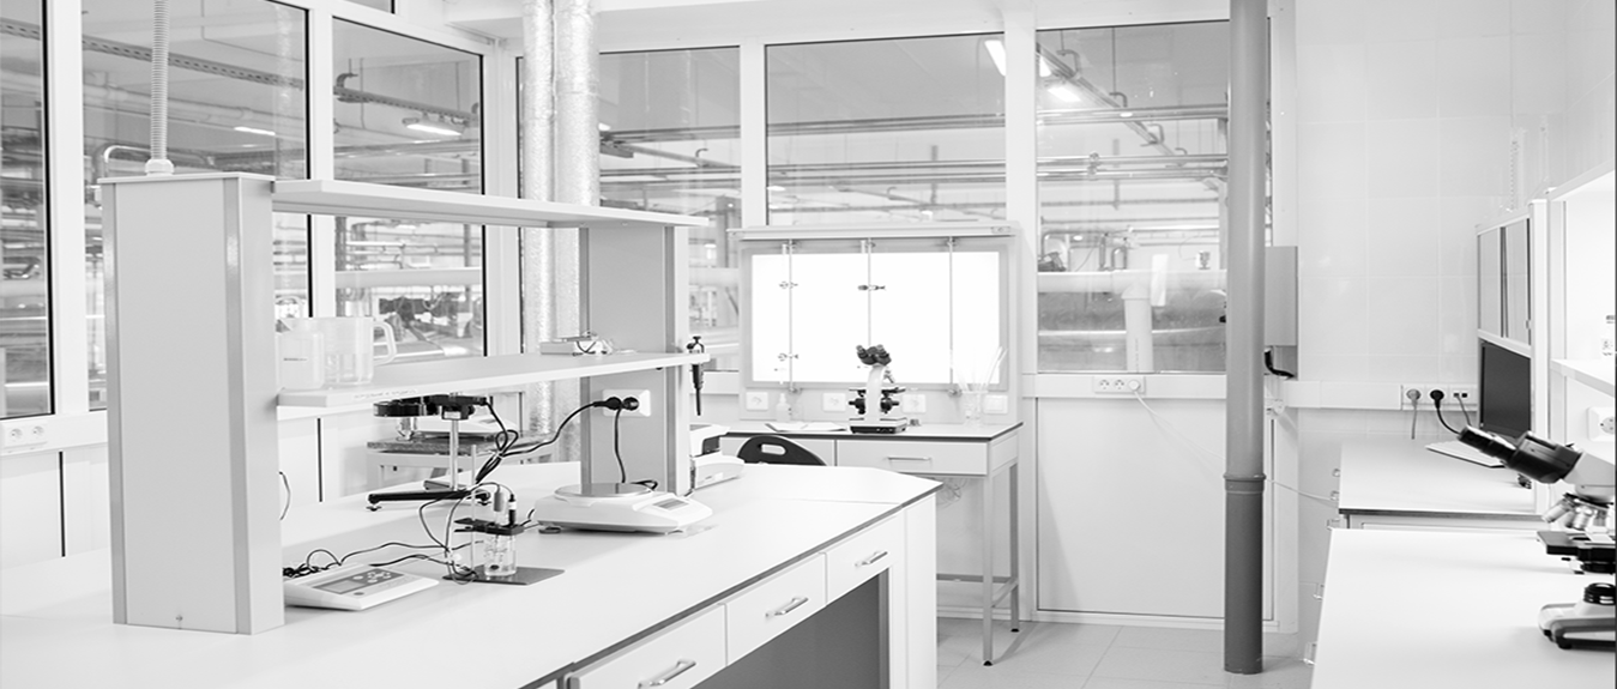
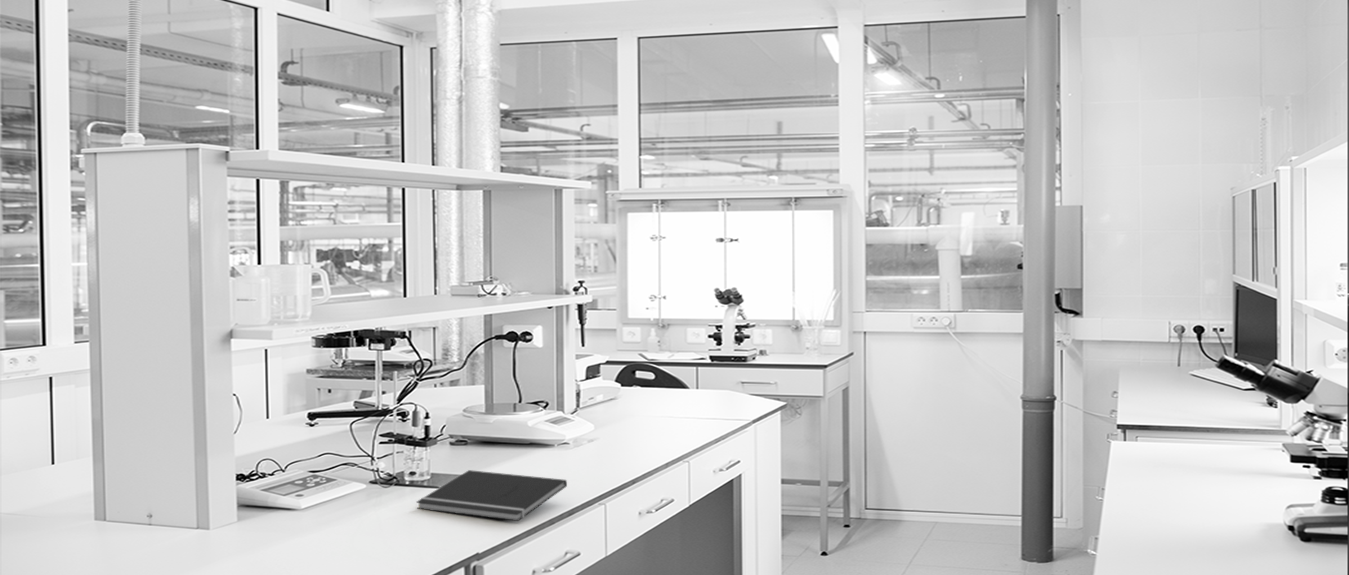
+ notepad [415,469,568,522]
